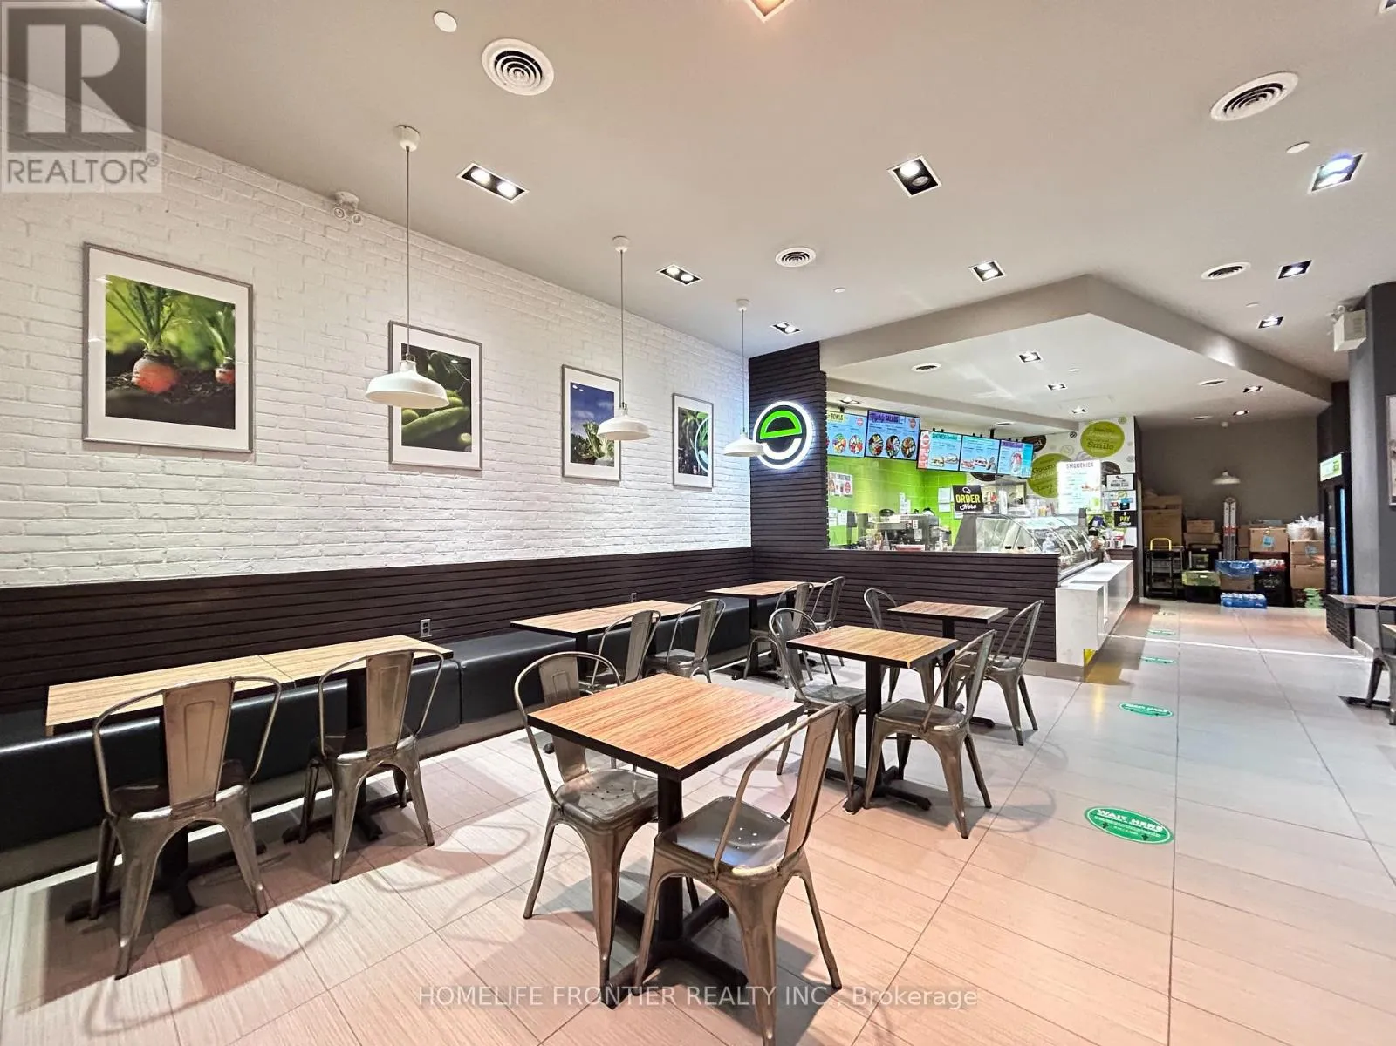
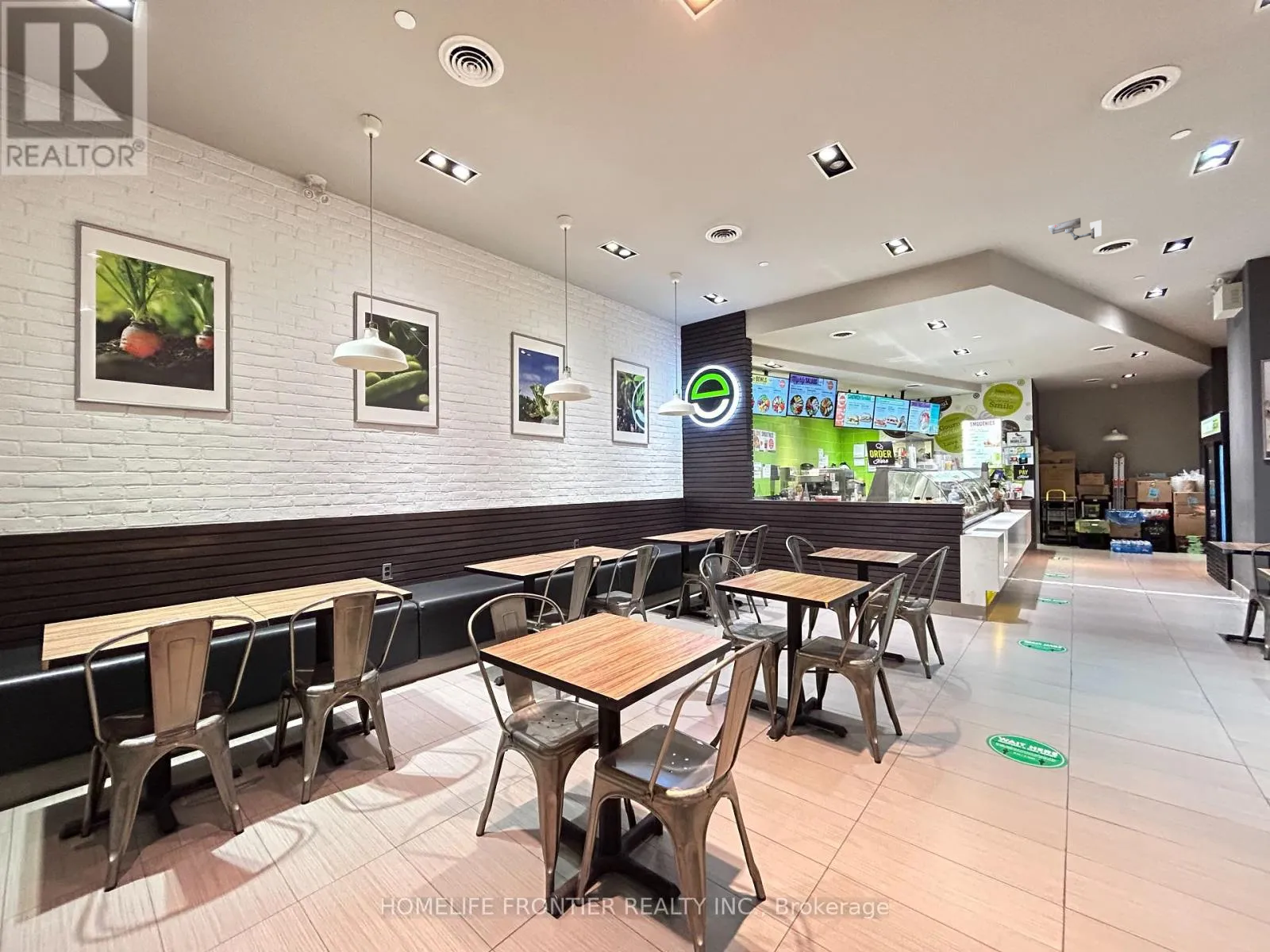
+ security camera [1047,217,1103,241]
